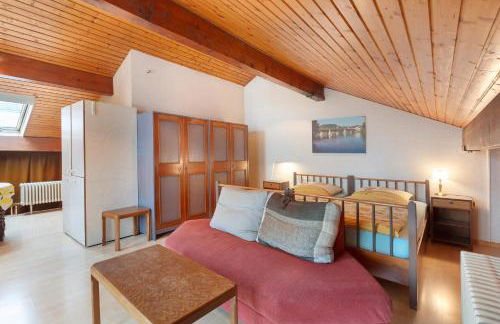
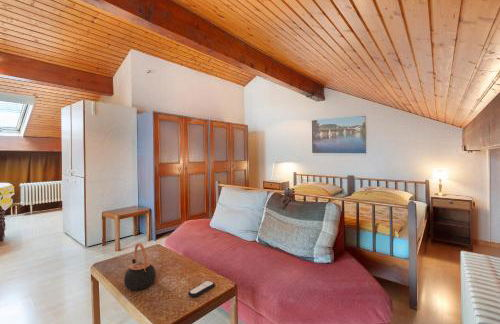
+ teapot [123,242,157,291]
+ remote control [187,280,216,298]
